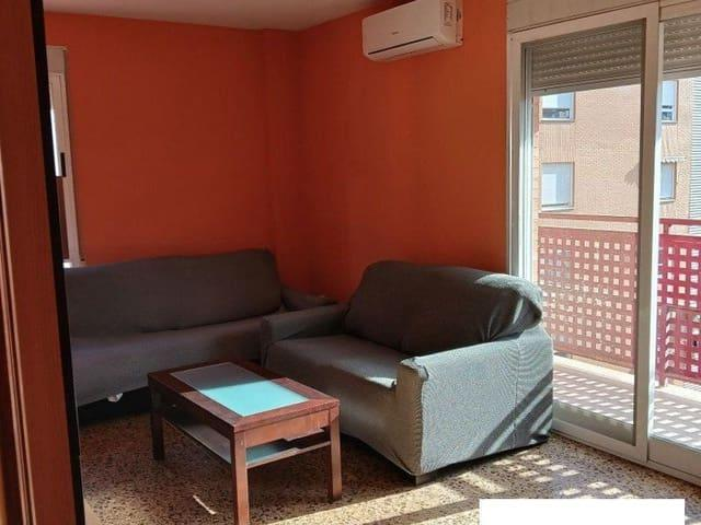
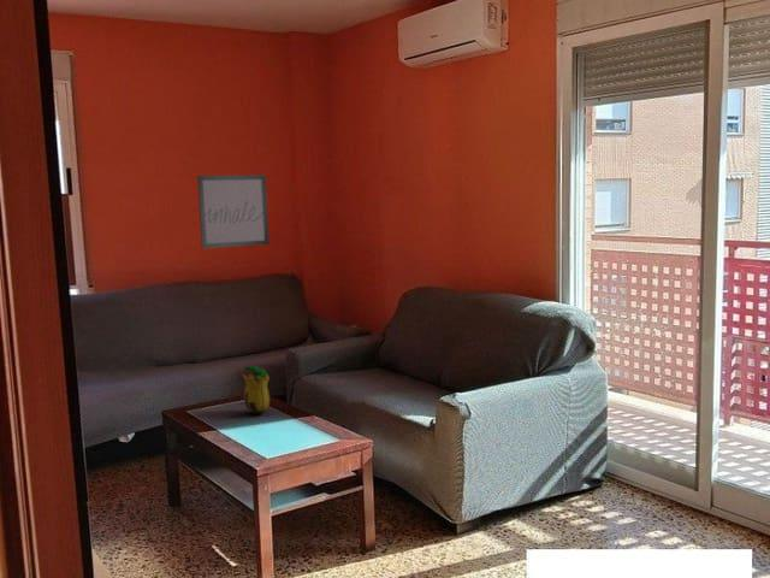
+ plant pot [242,364,272,414]
+ wall art [196,173,271,249]
